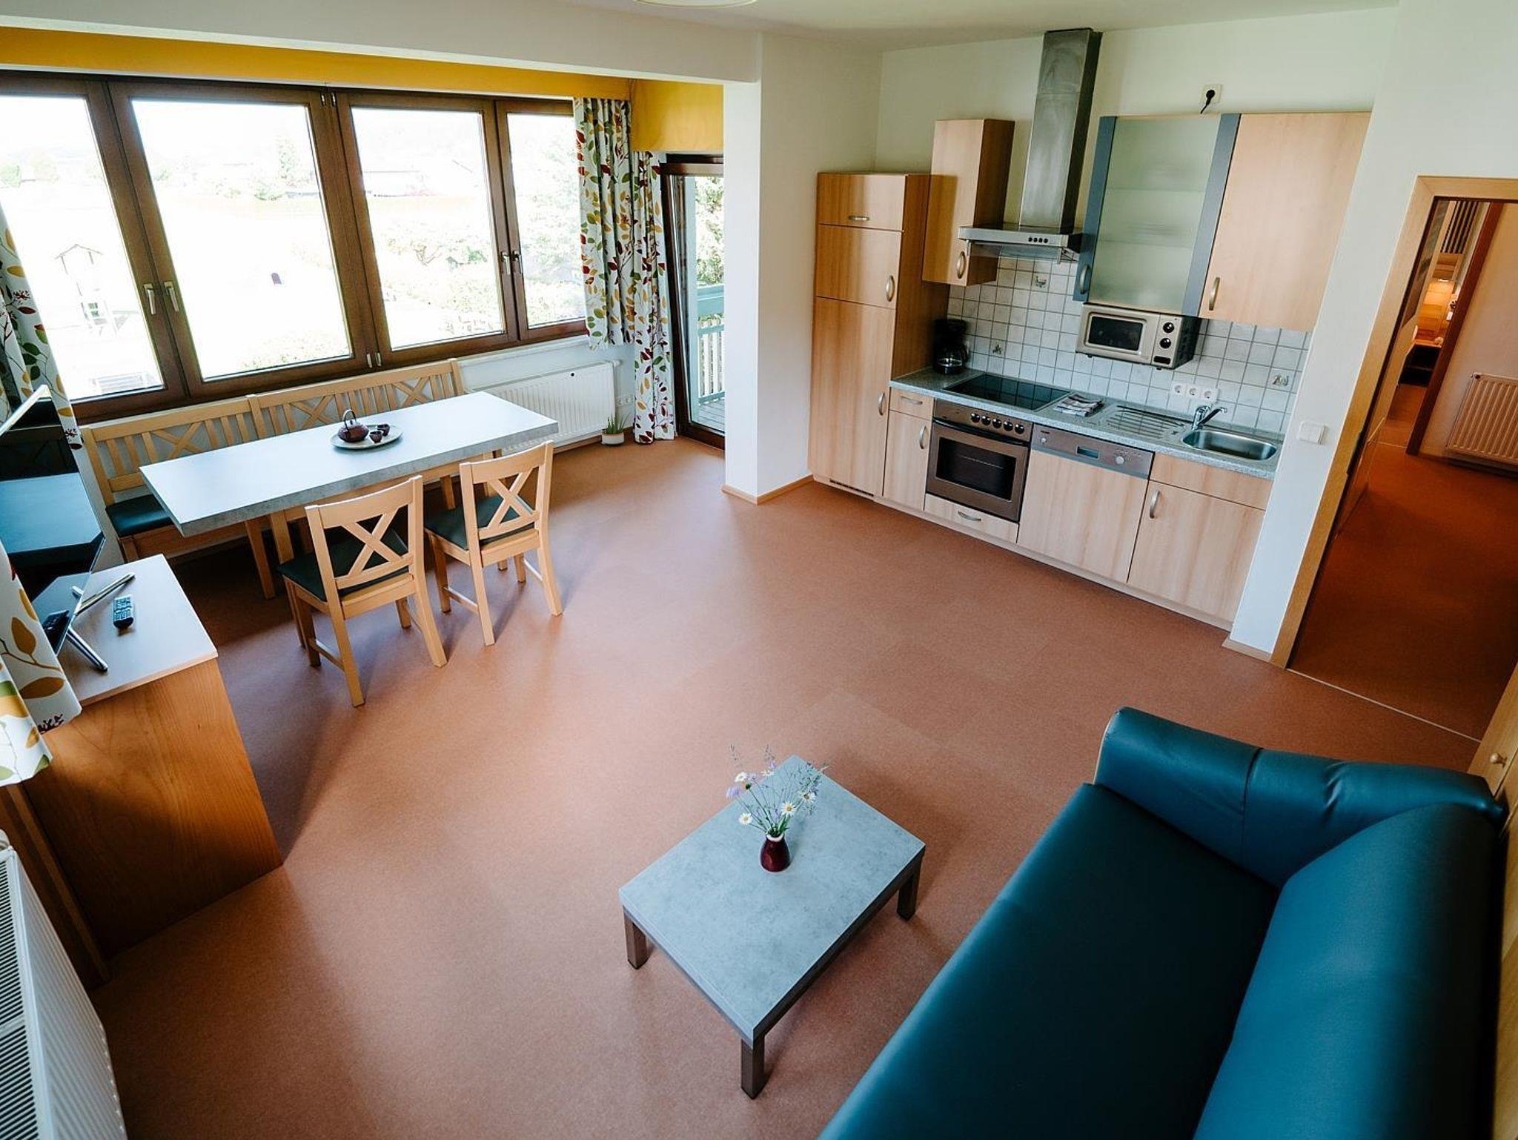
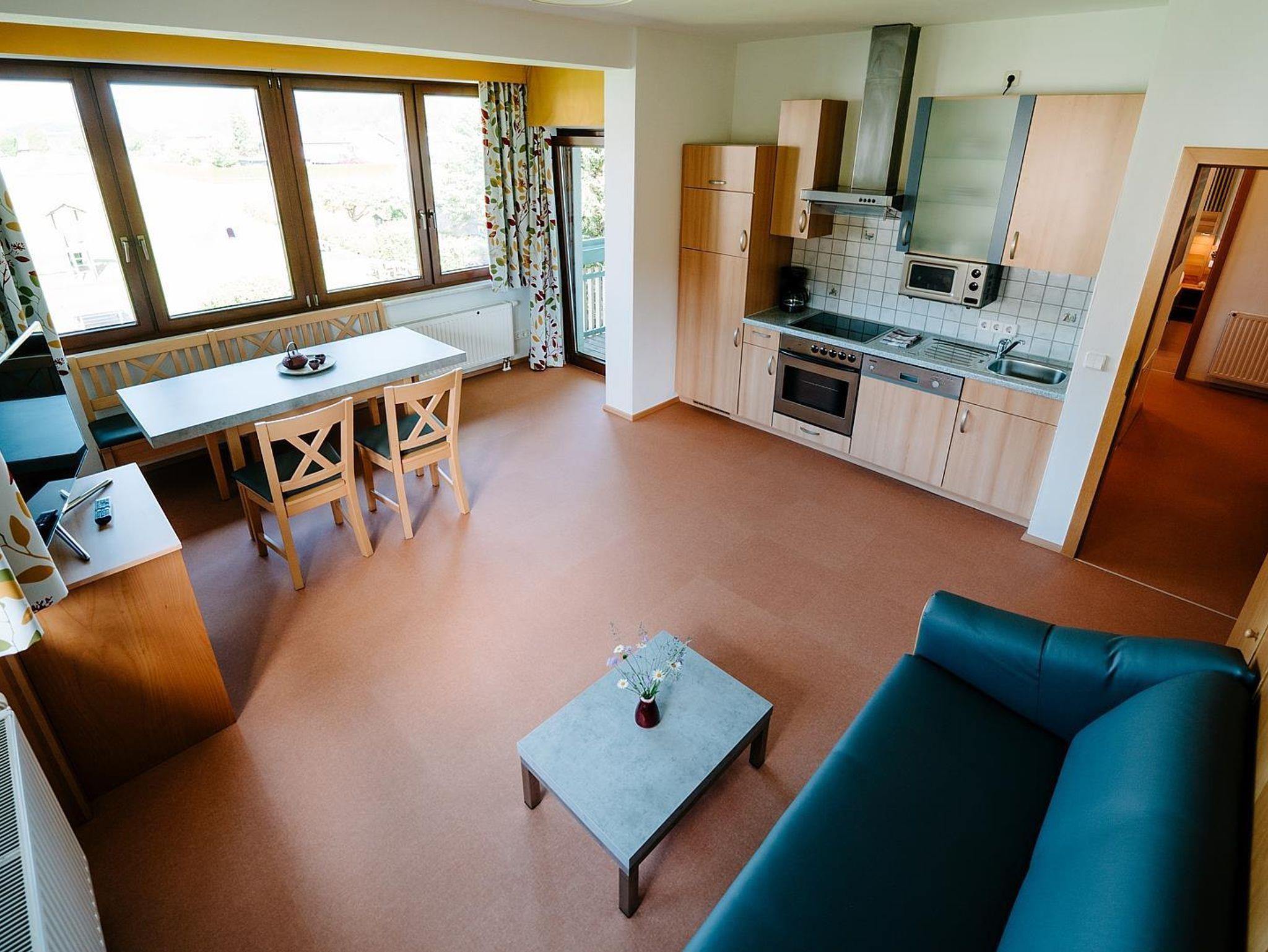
- potted plant [601,406,632,447]
